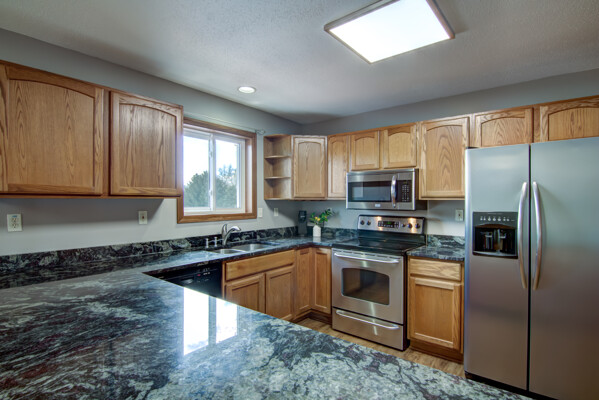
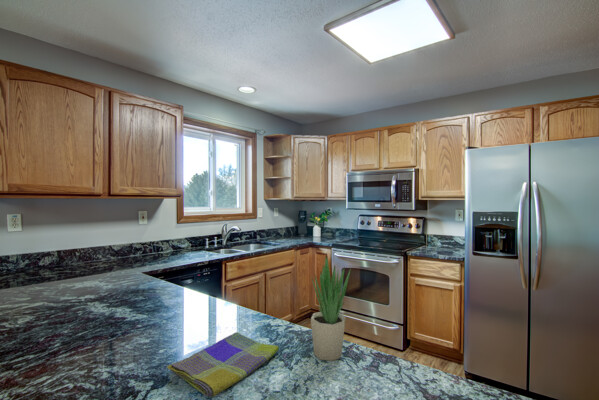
+ potted plant [310,253,352,362]
+ dish towel [166,331,280,398]
